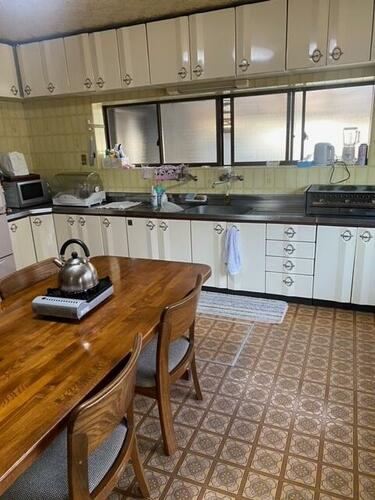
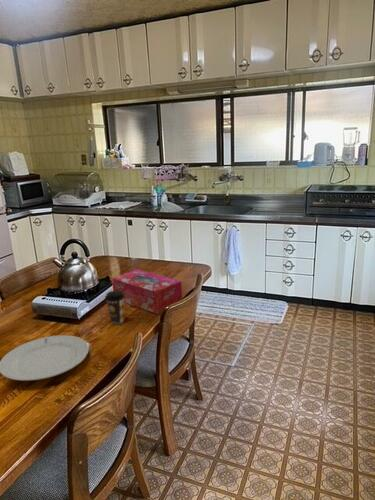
+ coffee cup [104,290,125,325]
+ chinaware [0,334,90,382]
+ tissue box [111,269,183,315]
